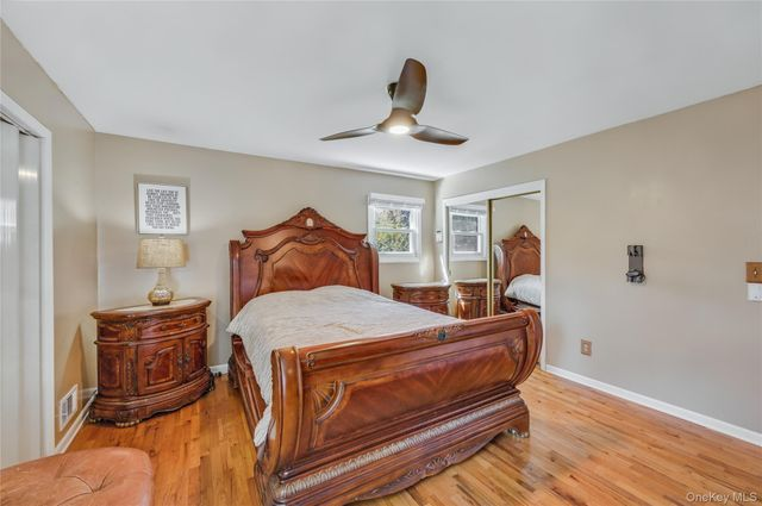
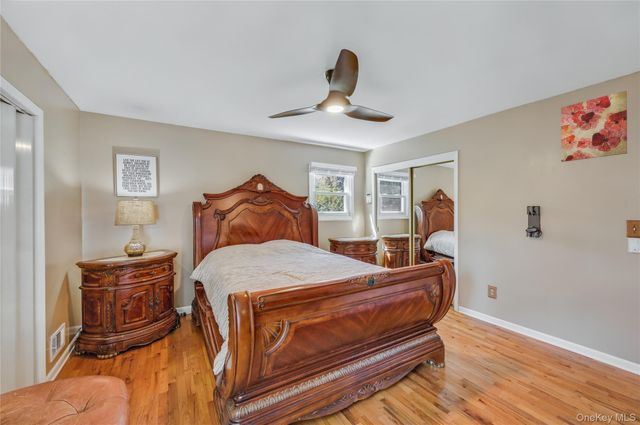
+ wall art [560,90,628,163]
